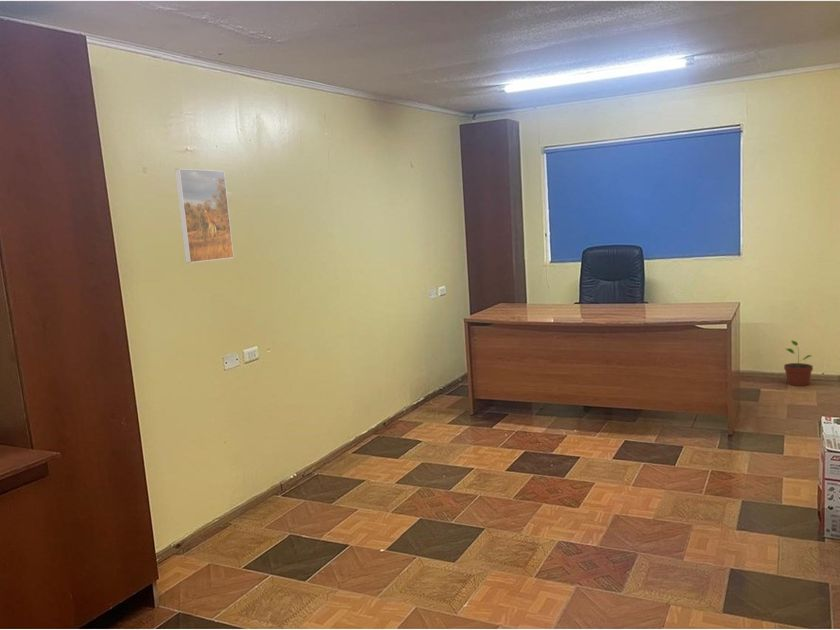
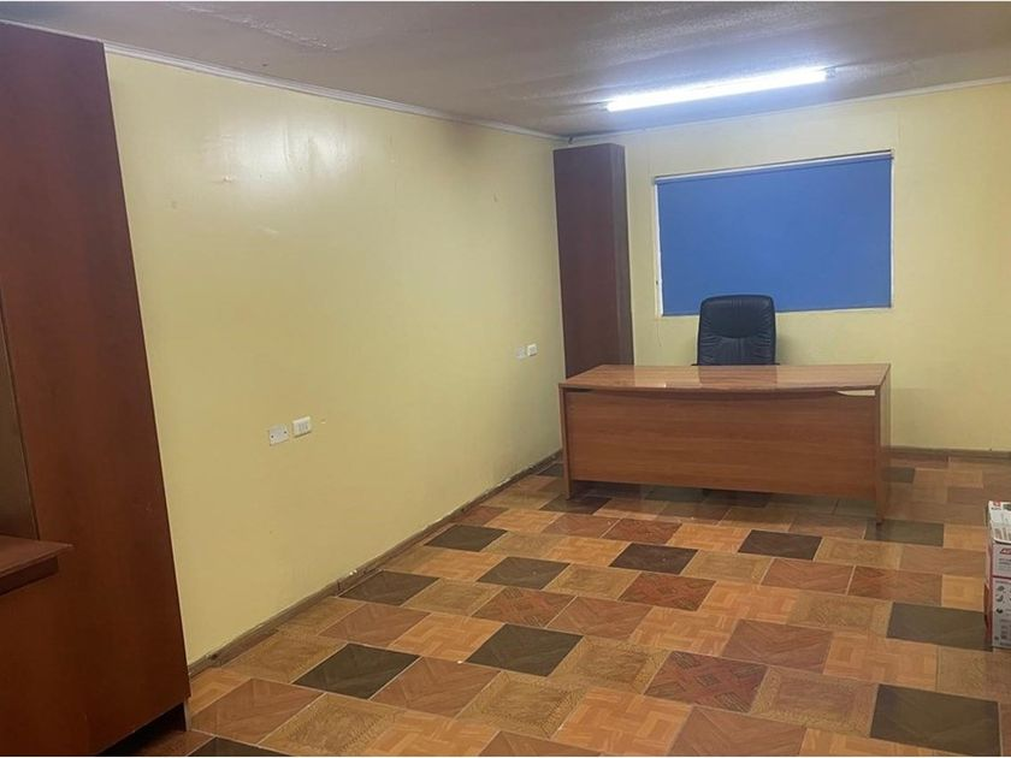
- potted plant [783,340,814,387]
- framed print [174,168,235,264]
